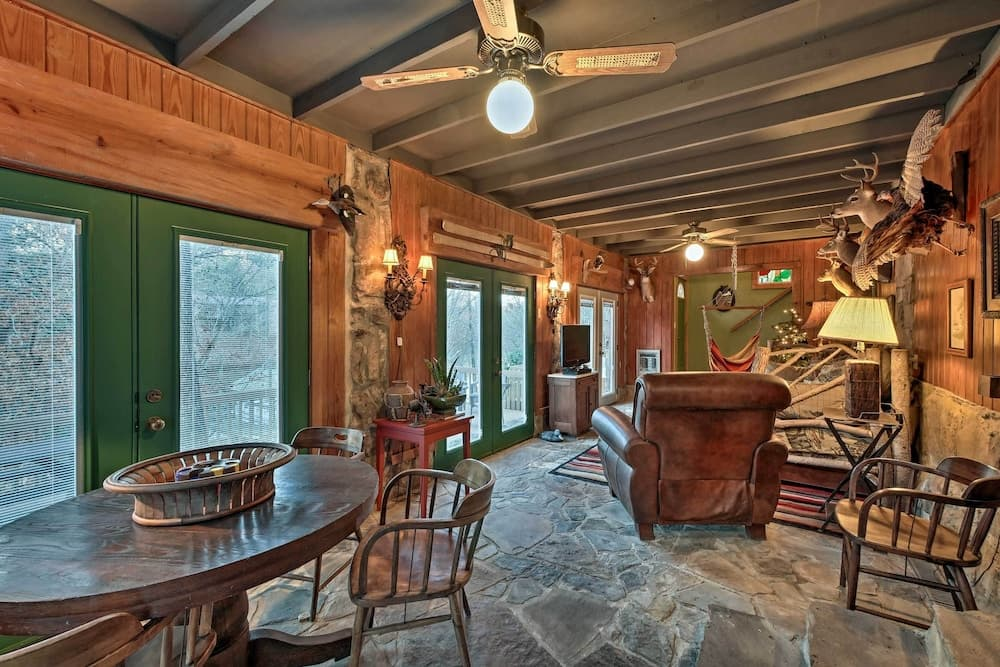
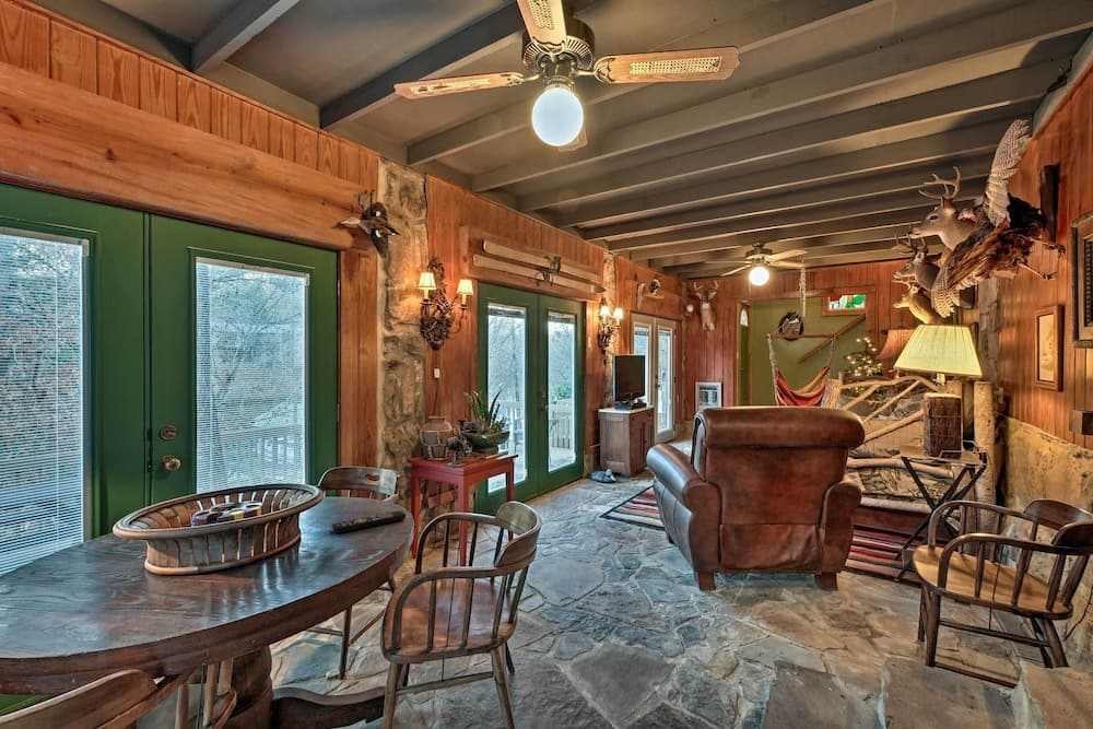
+ remote control [331,510,407,534]
